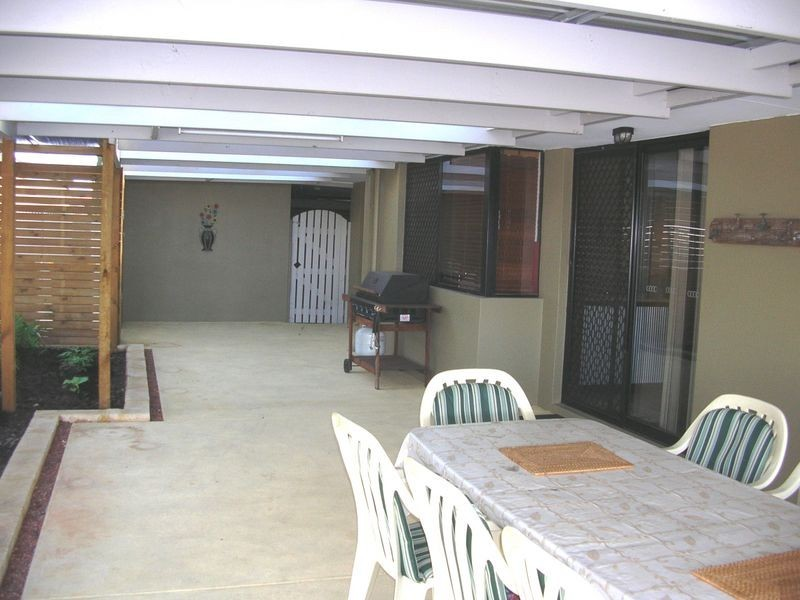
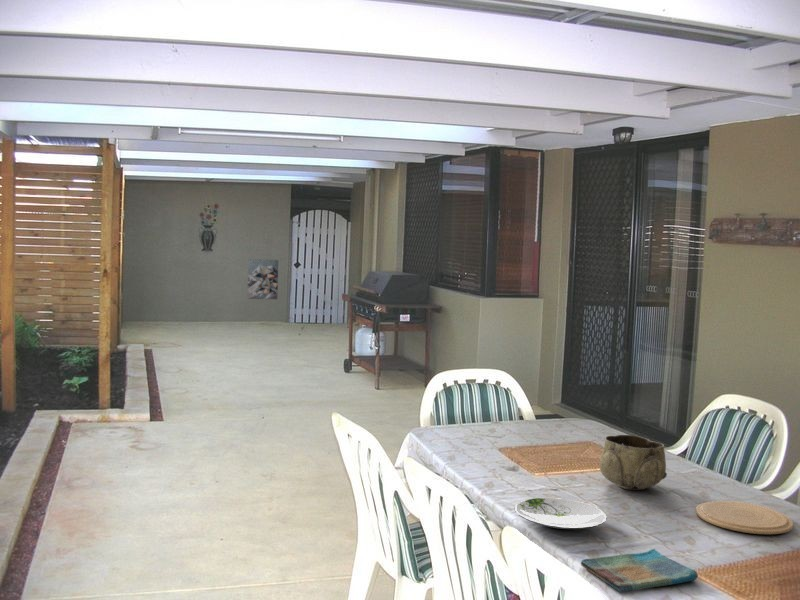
+ wall art [246,258,279,300]
+ decorative bowl [598,434,668,491]
+ dish towel [580,548,699,593]
+ plate [514,497,608,530]
+ plate [695,500,794,535]
